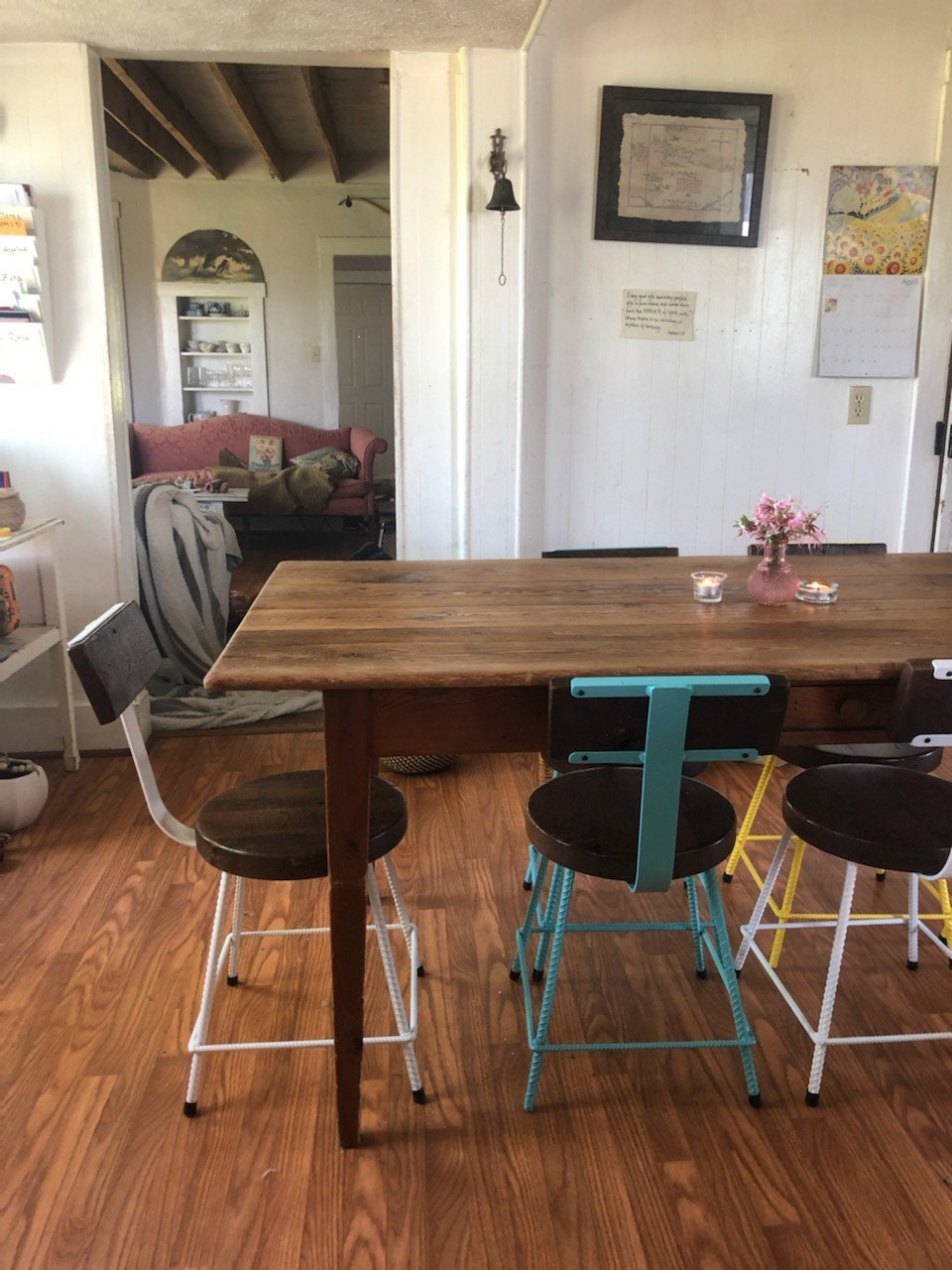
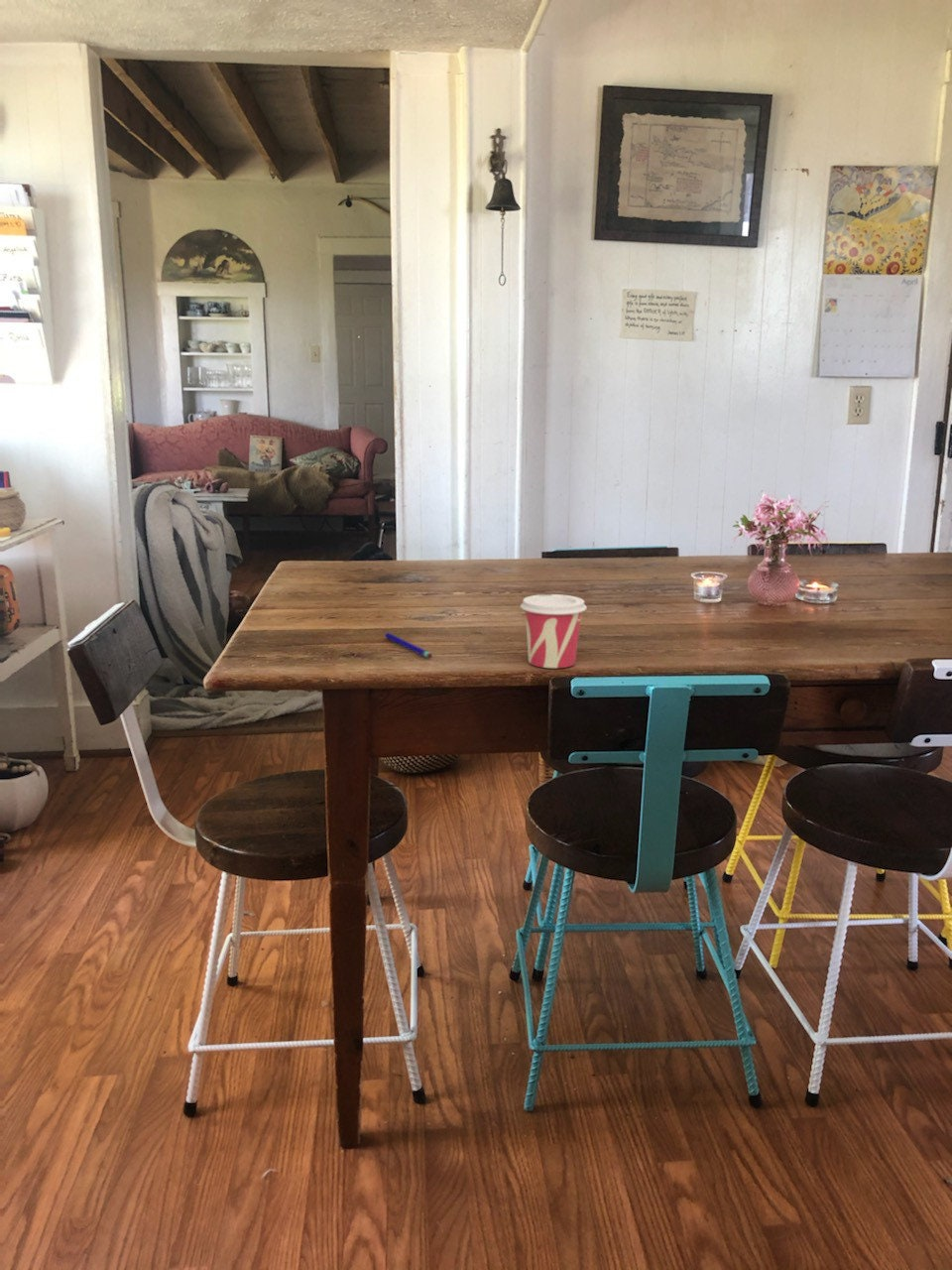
+ cup [520,593,588,669]
+ pen [384,632,433,659]
